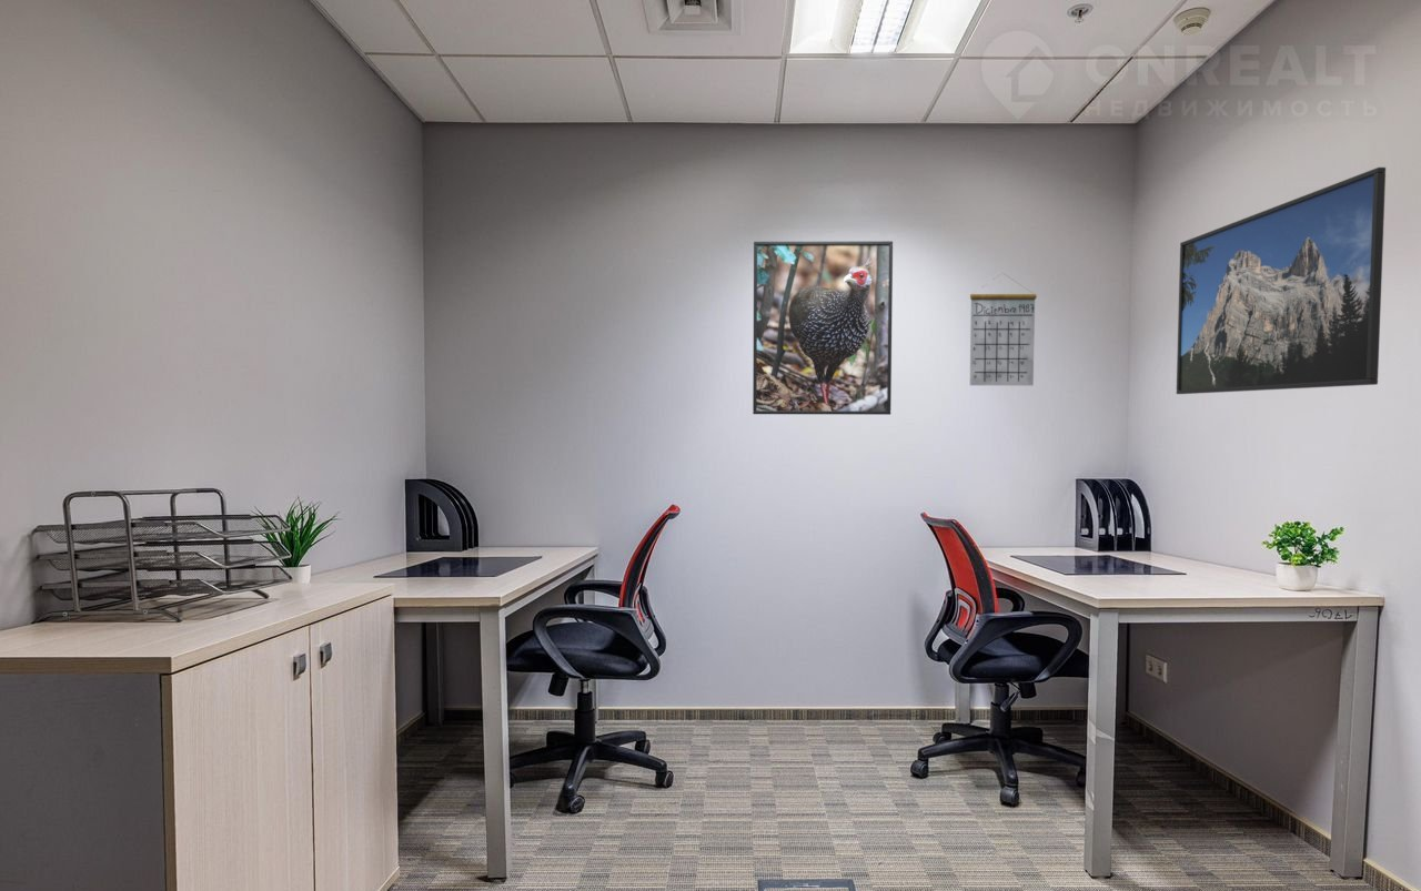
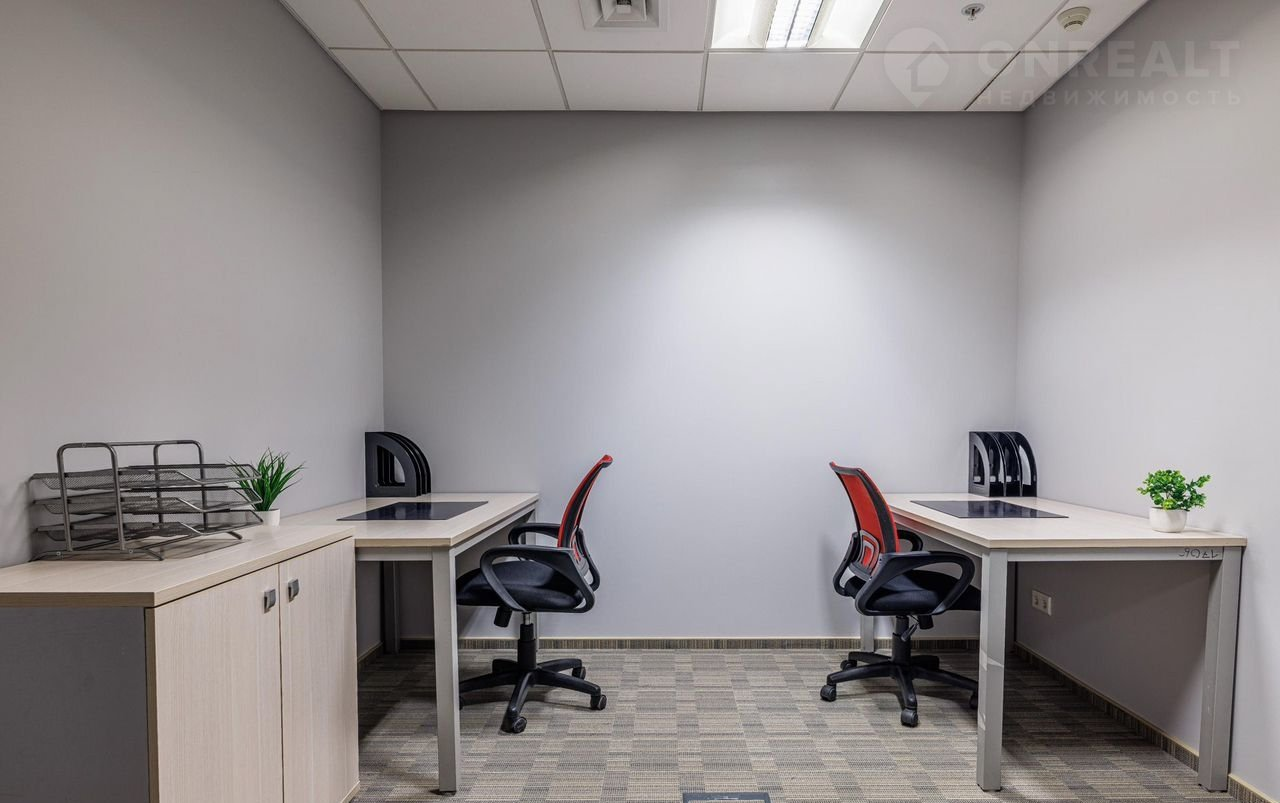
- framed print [1176,166,1387,395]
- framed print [752,240,894,416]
- calendar [969,273,1038,386]
